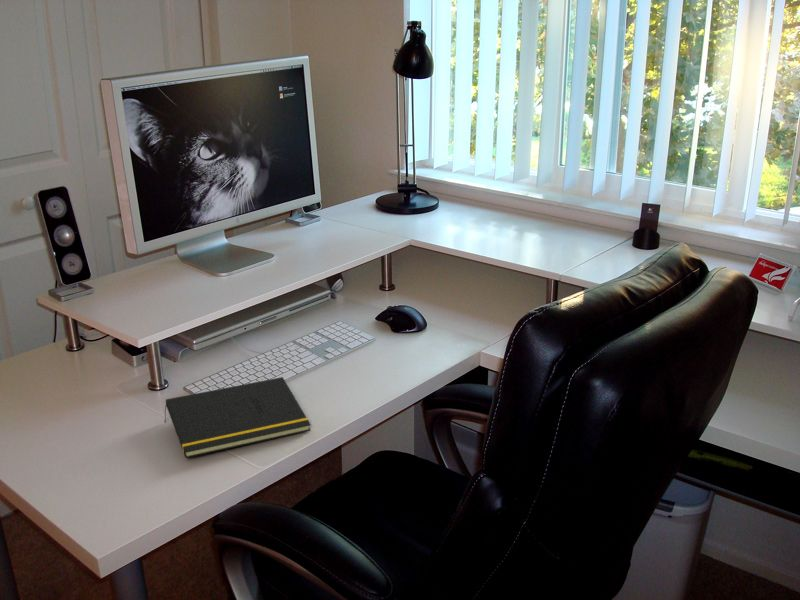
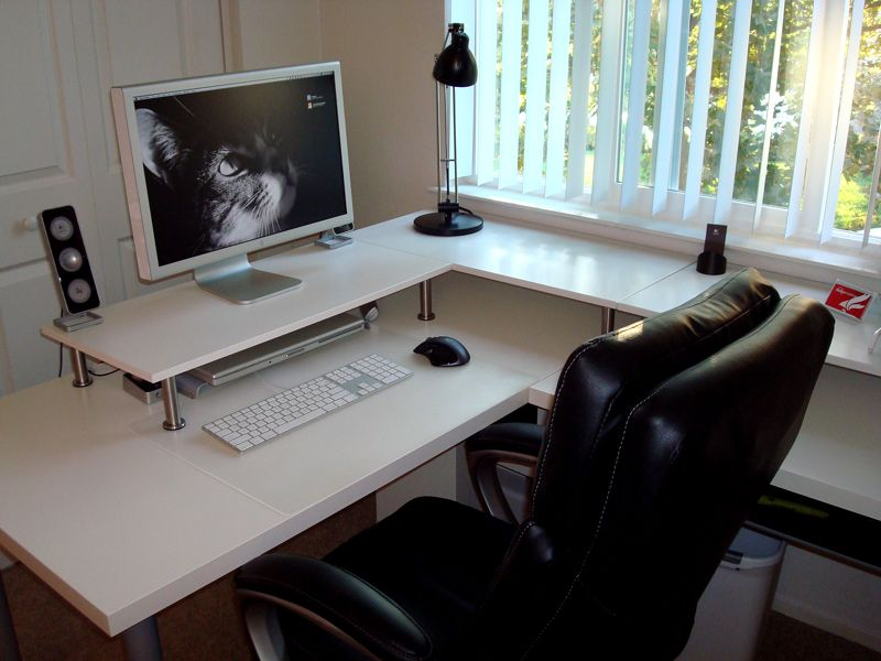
- notepad [163,376,312,459]
